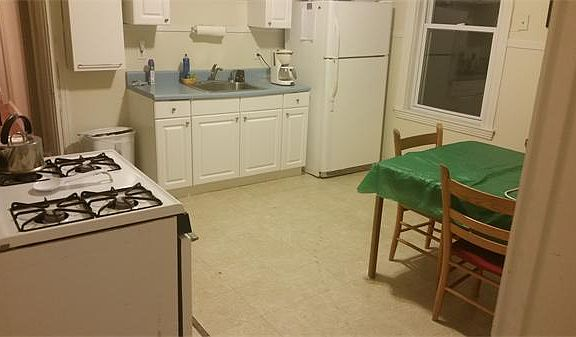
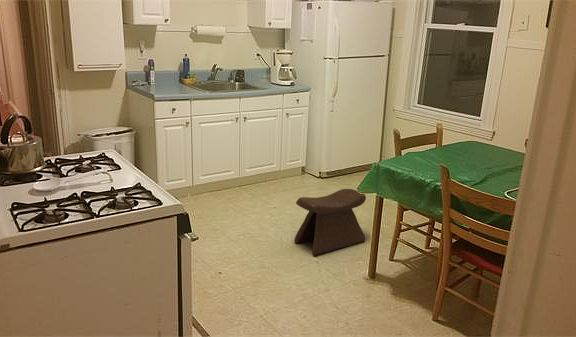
+ stool [293,188,367,256]
